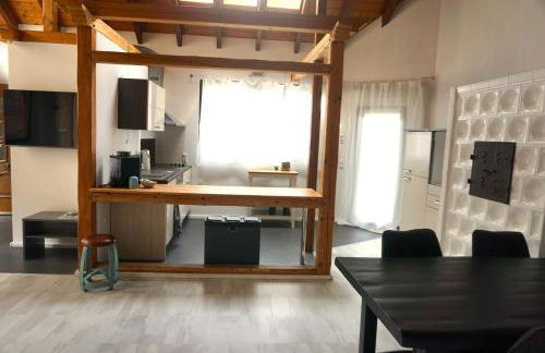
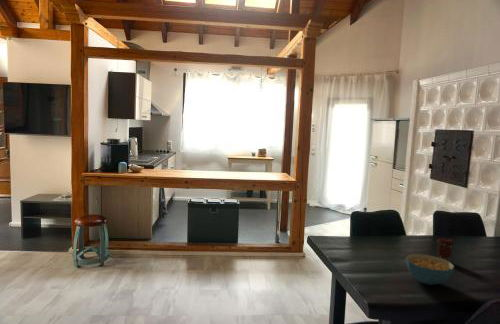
+ cereal bowl [405,253,455,286]
+ coffee cup [436,237,455,262]
